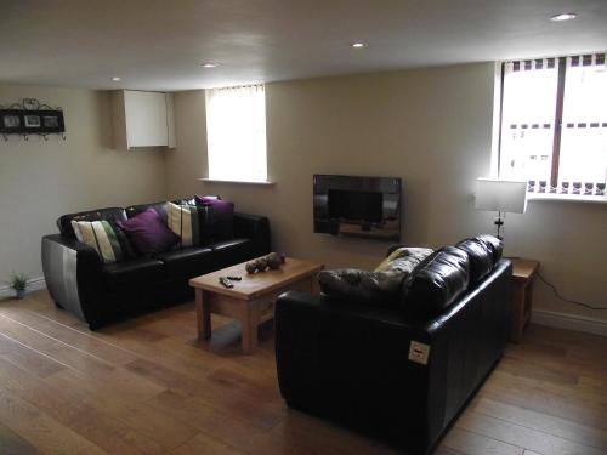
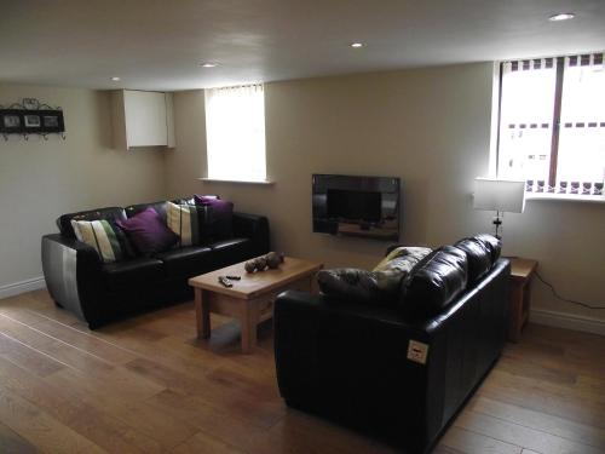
- potted plant [0,269,38,300]
